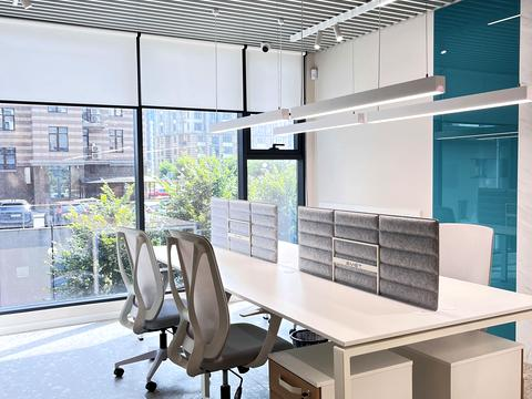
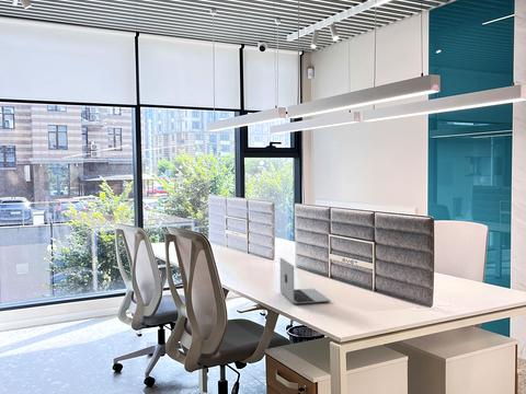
+ laptop [279,256,331,304]
